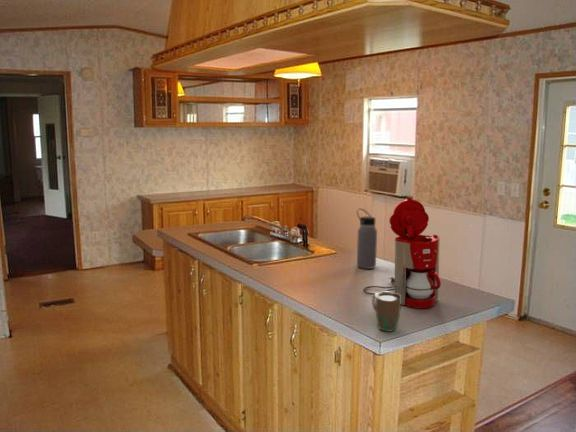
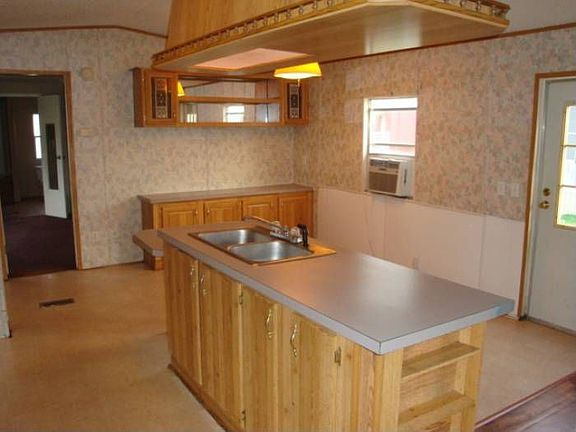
- coffee maker [362,197,442,309]
- water bottle [356,208,378,270]
- mug [371,291,402,333]
